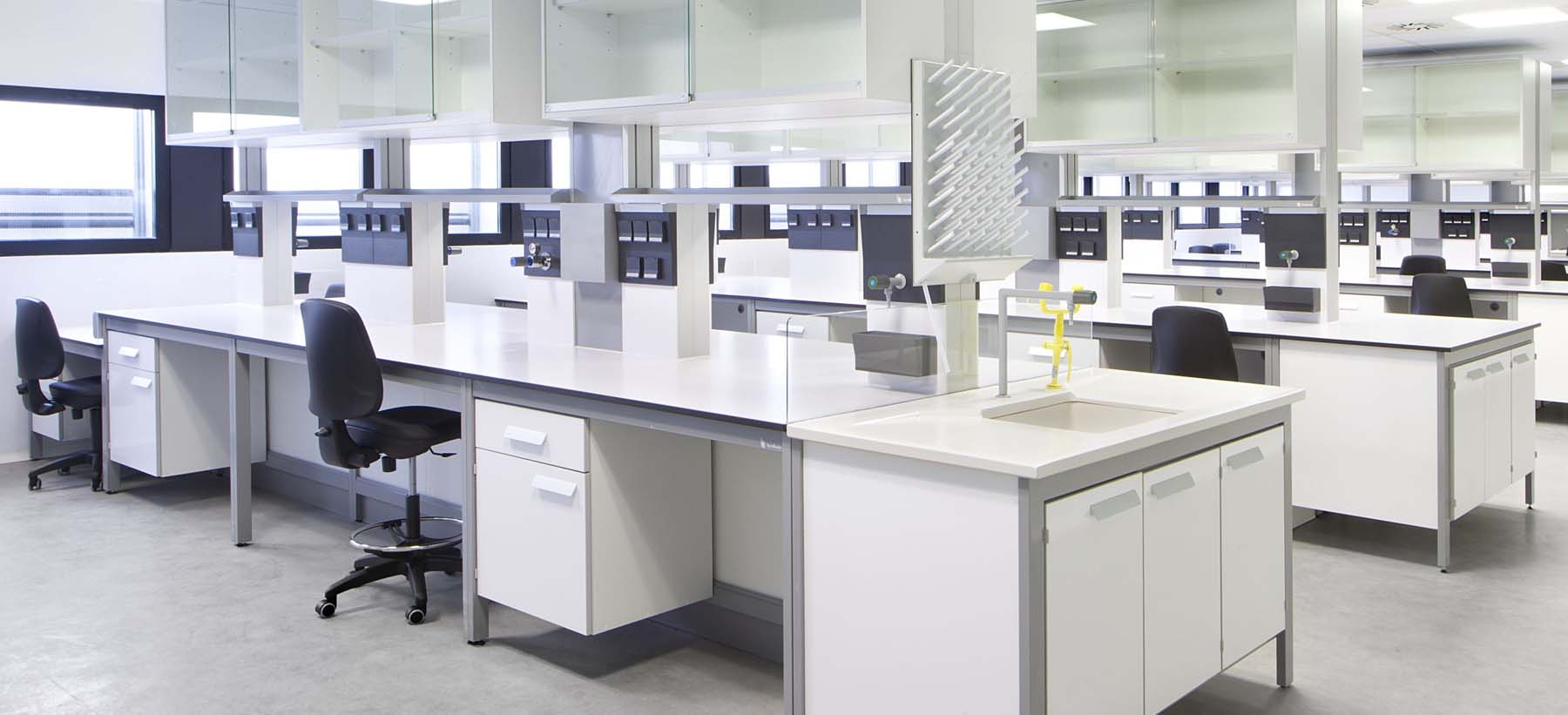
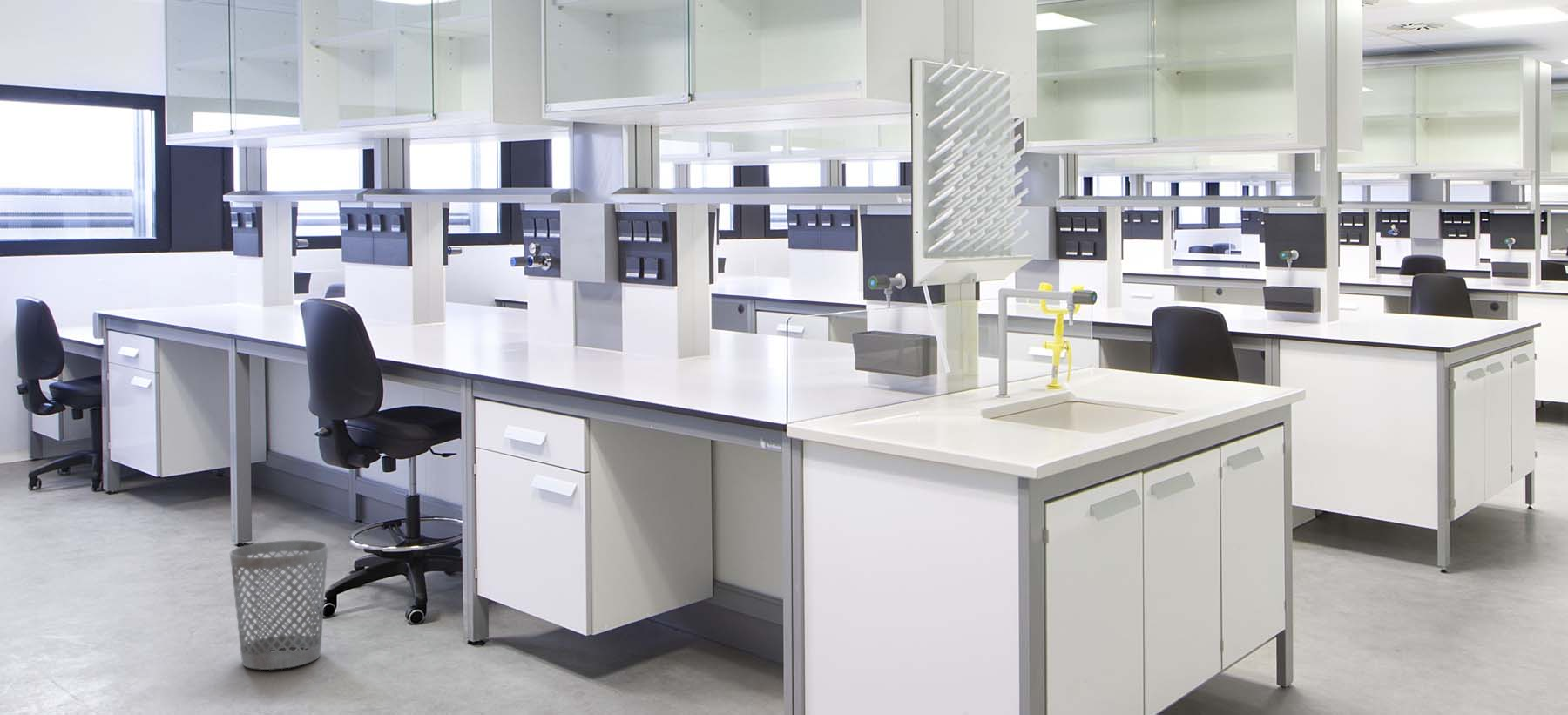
+ wastebasket [229,539,328,671]
